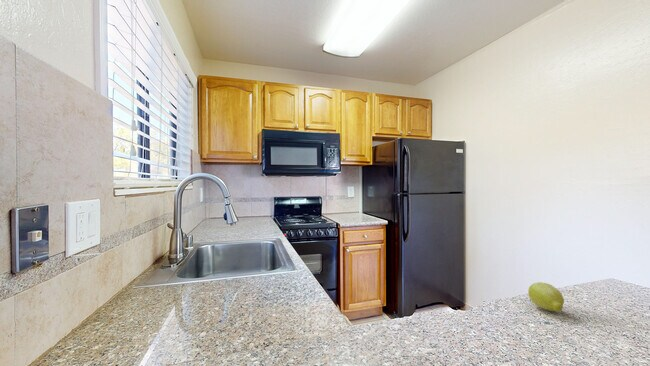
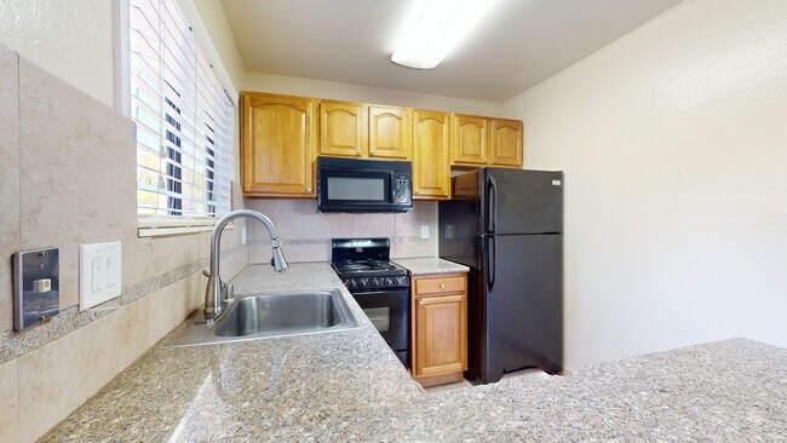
- fruit [527,281,565,313]
